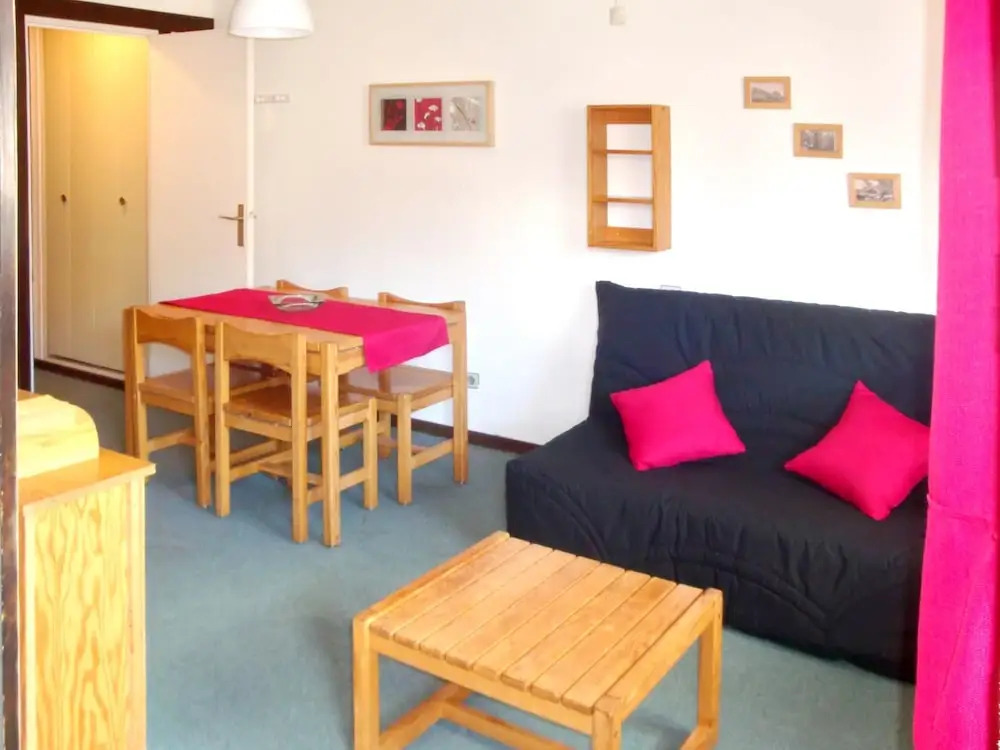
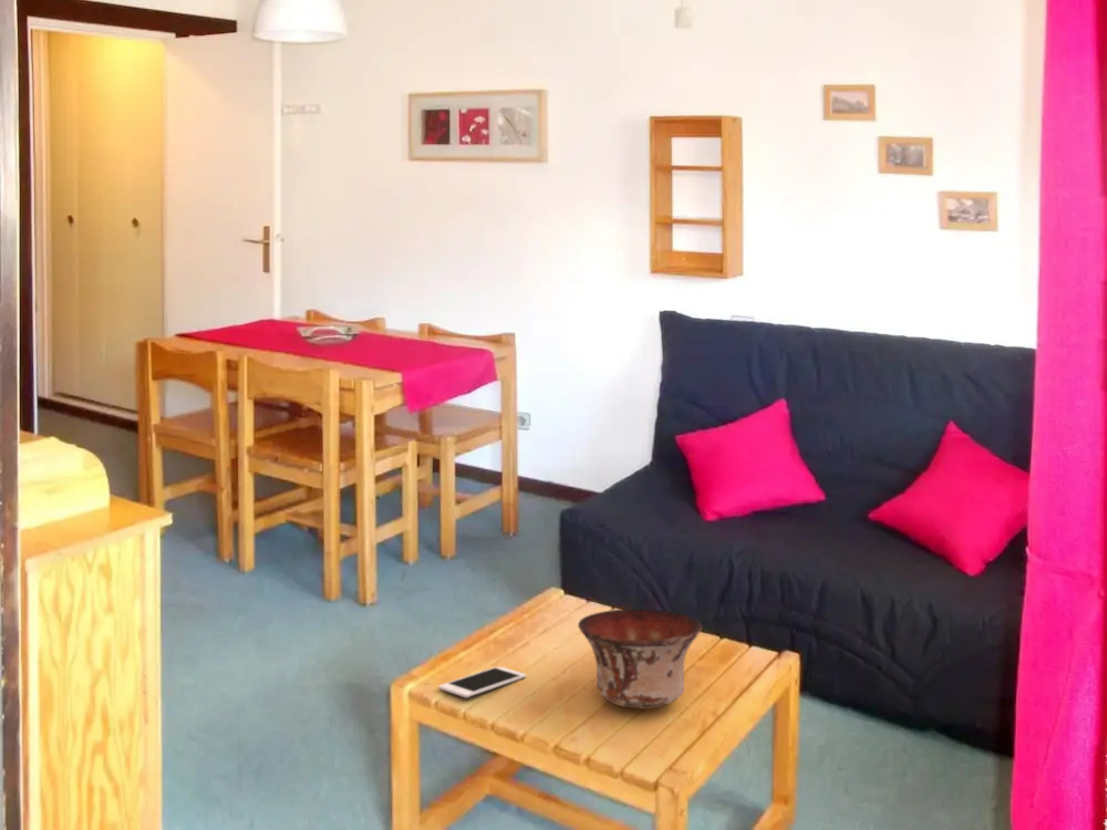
+ bowl [577,609,703,710]
+ cell phone [437,666,527,698]
